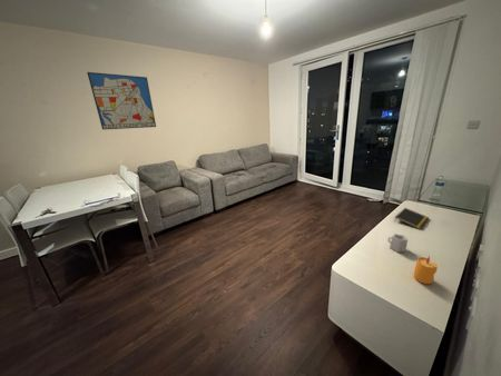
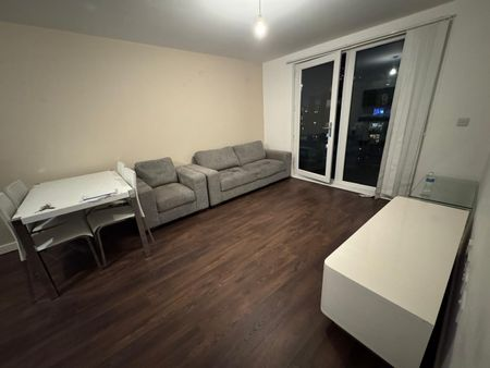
- cup [386,232,409,254]
- candle [413,255,439,285]
- notepad [393,207,430,230]
- wall art [86,71,157,131]
